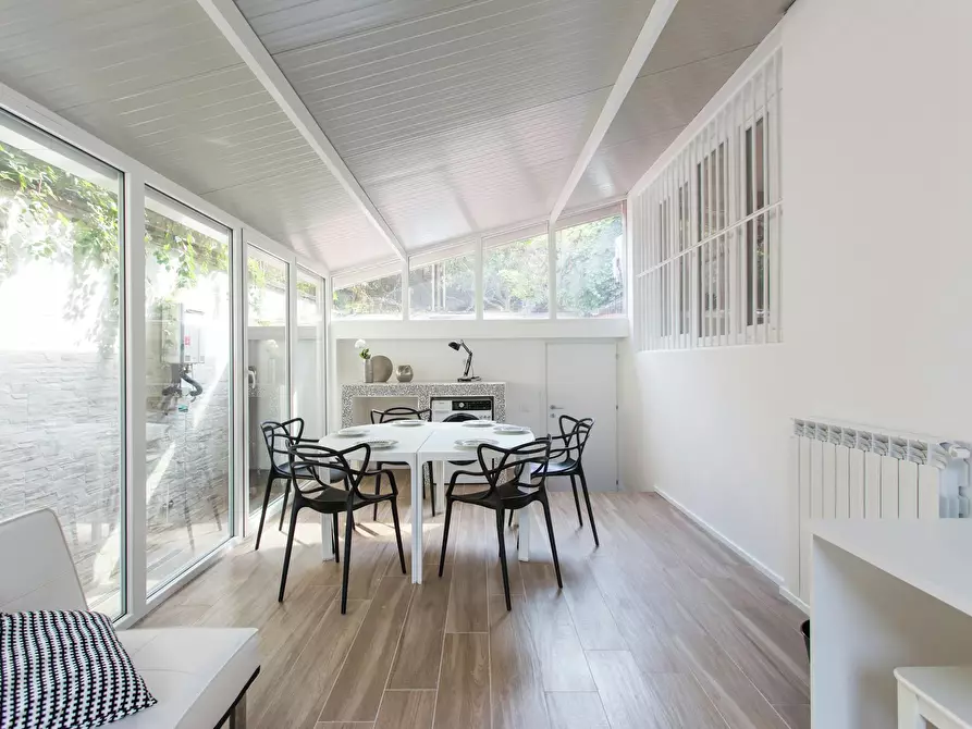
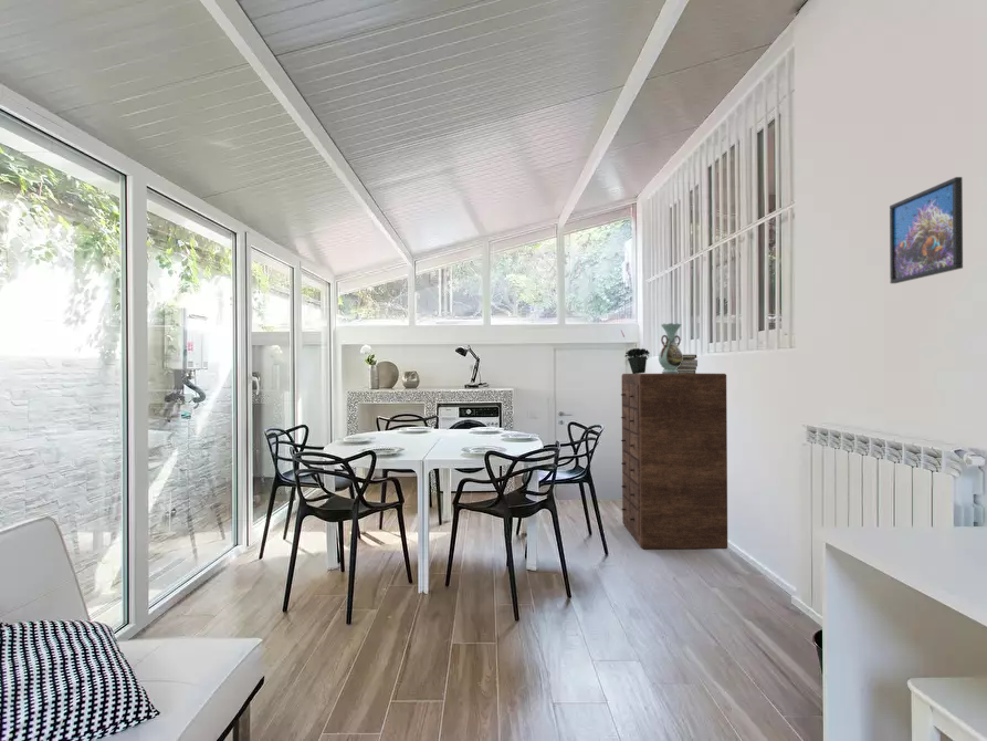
+ book stack [662,354,699,374]
+ dresser [620,373,728,550]
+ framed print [889,176,964,284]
+ decorative vase [658,322,683,374]
+ potted plant [620,330,650,374]
